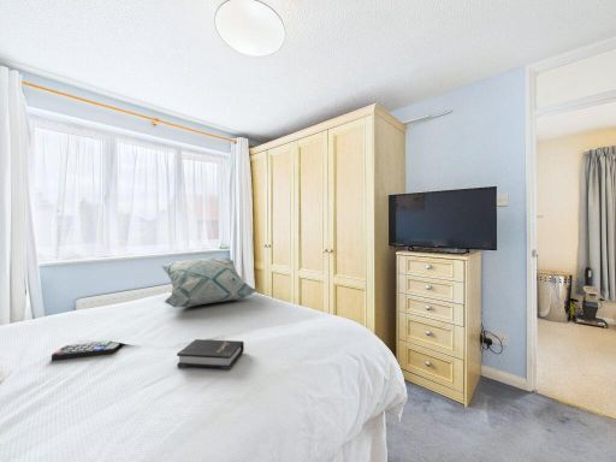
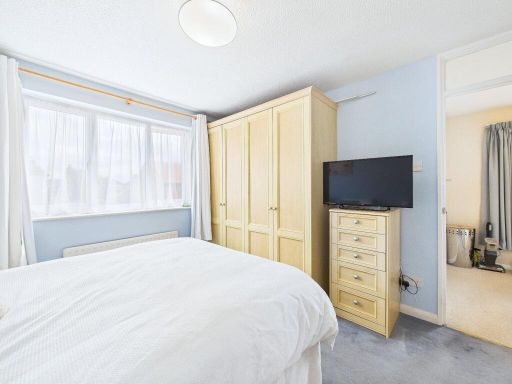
- remote control [51,339,124,362]
- hardback book [176,338,245,371]
- decorative pillow [160,257,256,308]
